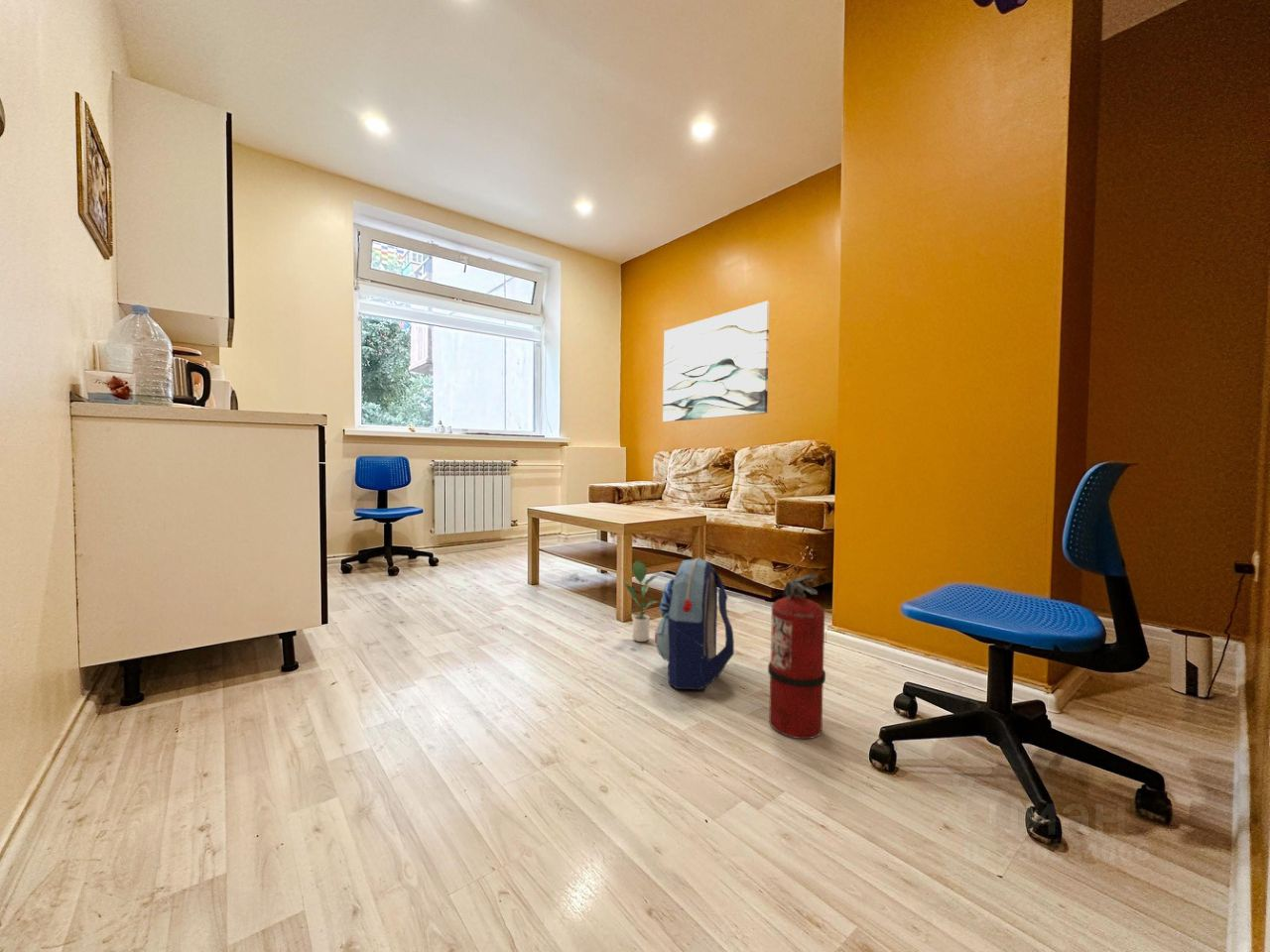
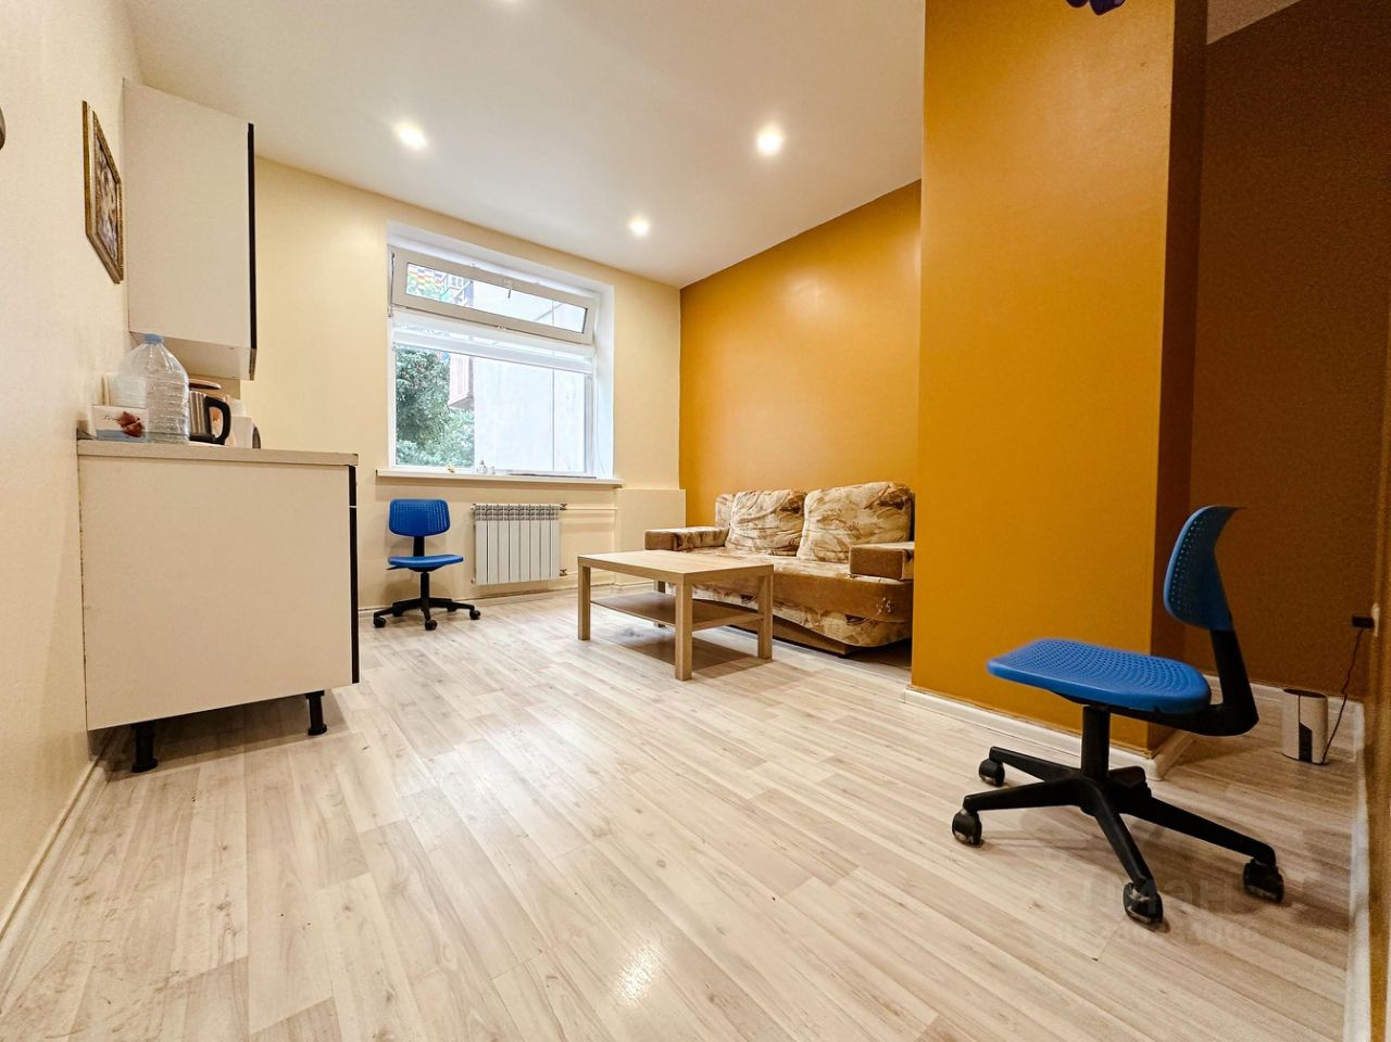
- potted plant [623,559,660,643]
- backpack [654,556,735,691]
- wall art [662,300,770,422]
- fire extinguisher [767,572,826,740]
